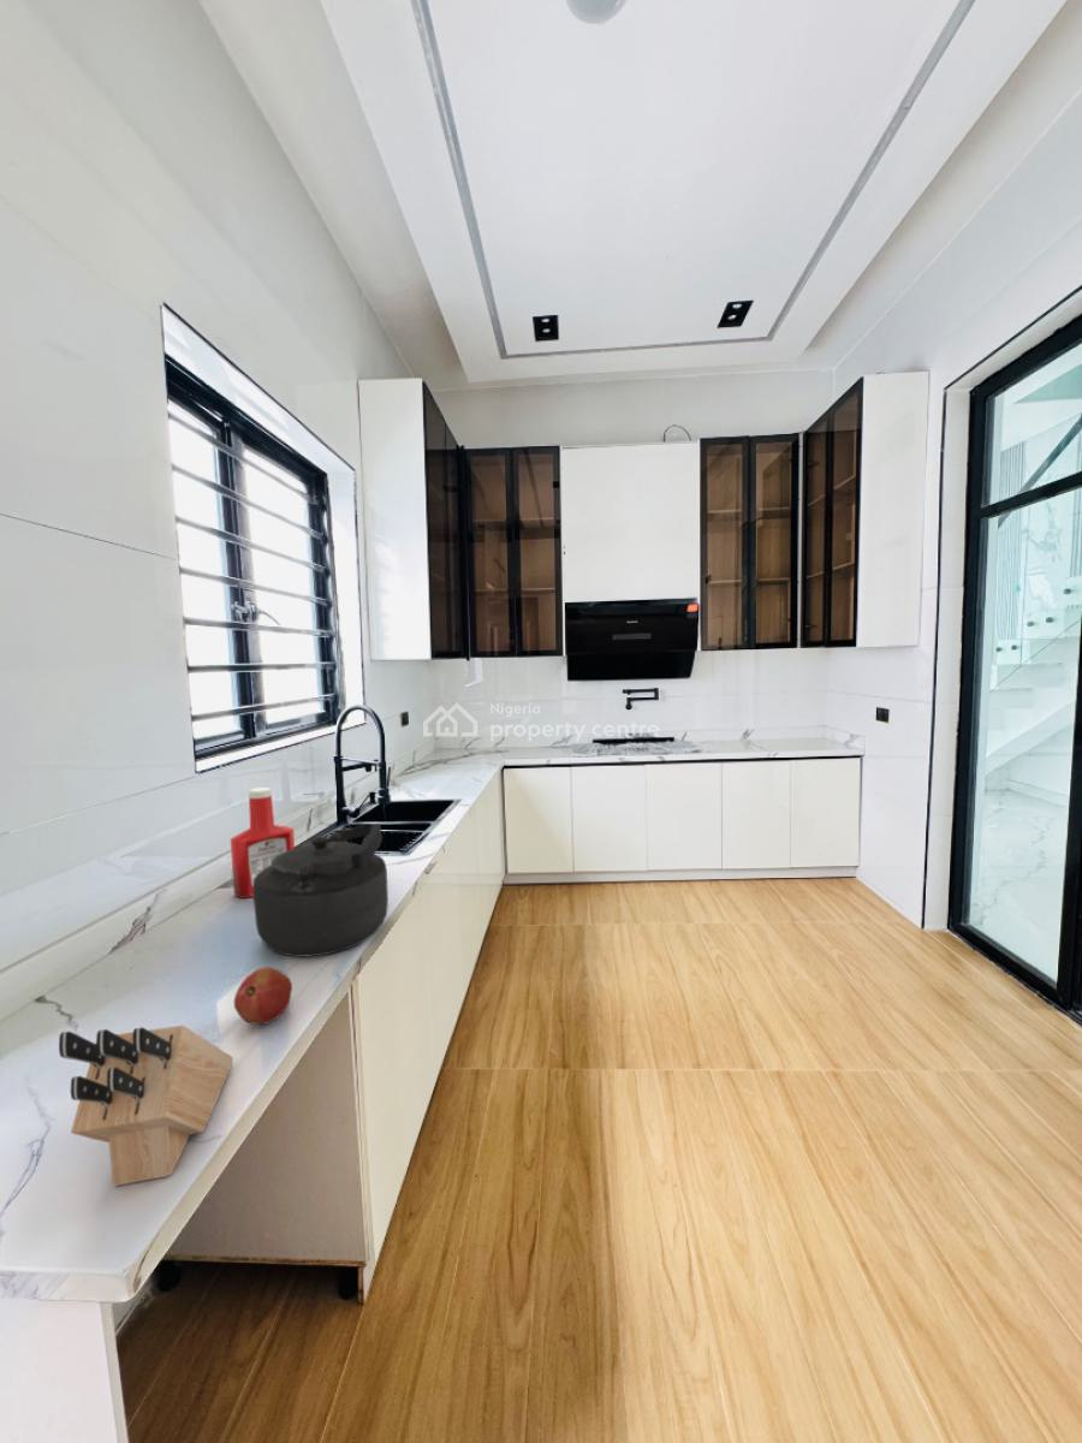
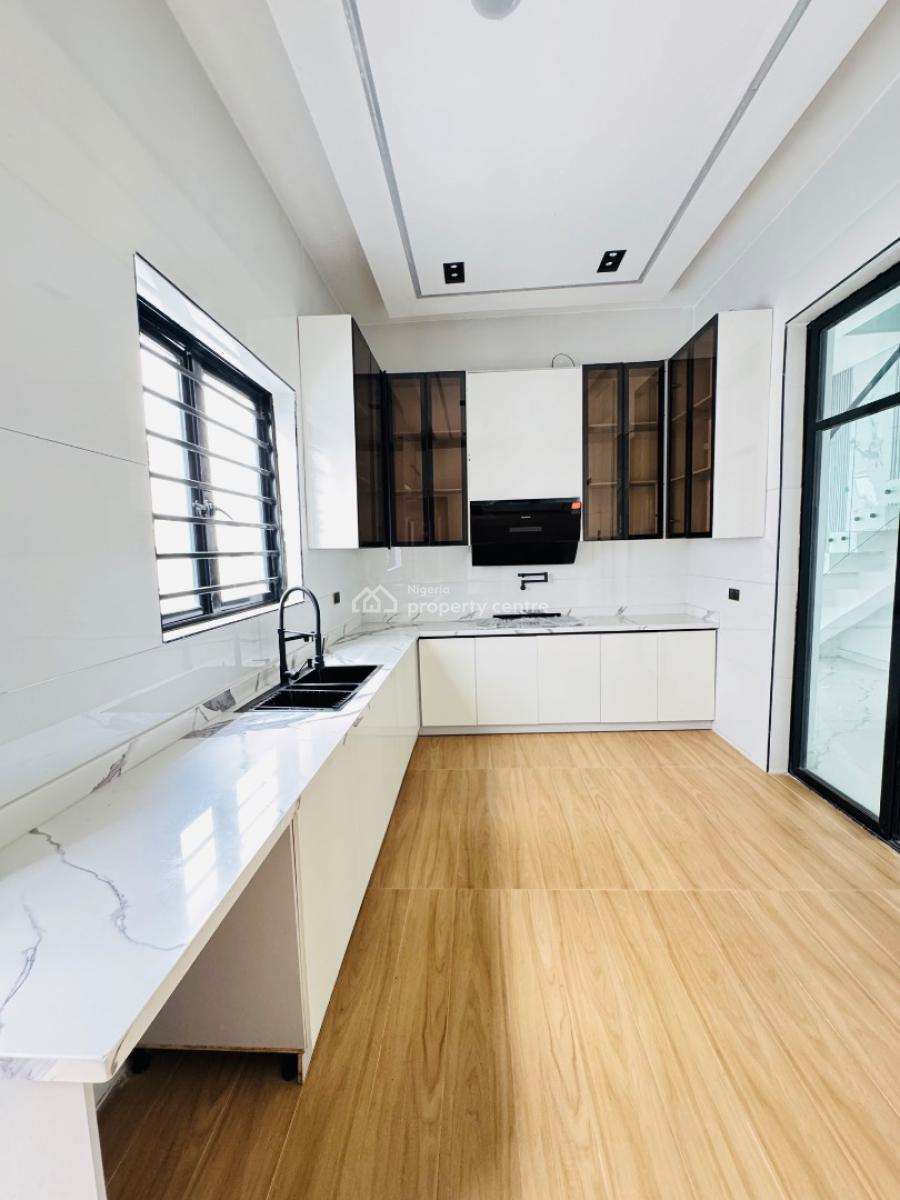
- knife block [58,1025,234,1187]
- fruit [233,966,293,1026]
- kettle [252,823,390,957]
- soap bottle [230,786,296,899]
